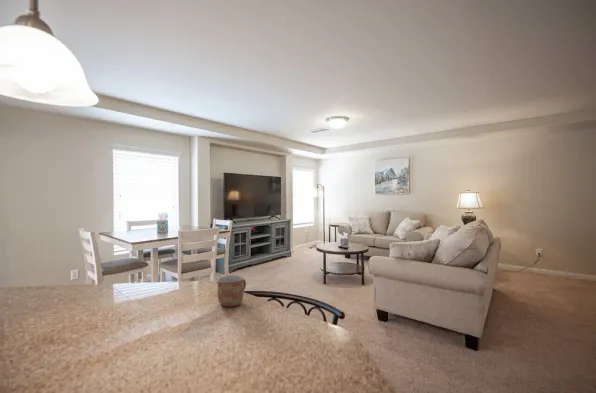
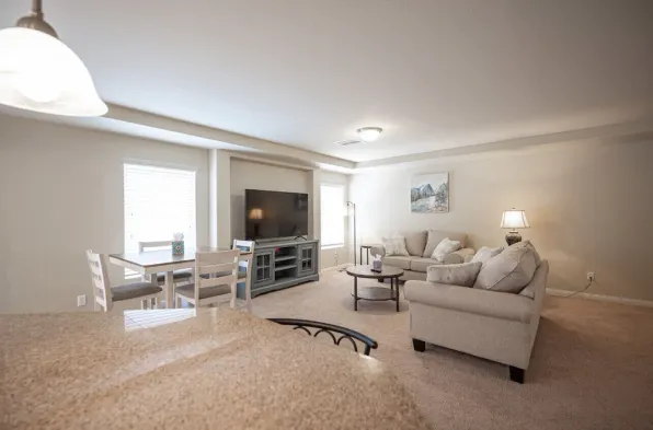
- mug [216,274,247,308]
